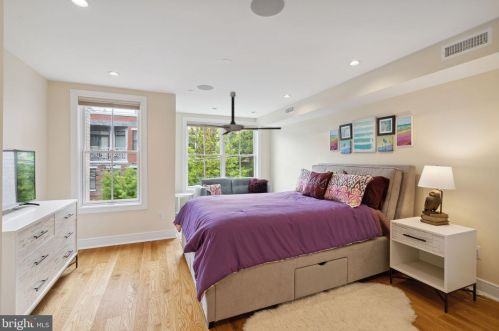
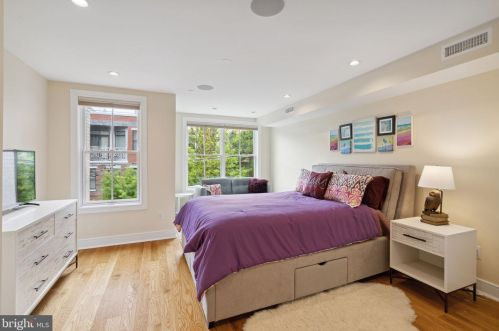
- ceiling fan [201,91,282,136]
